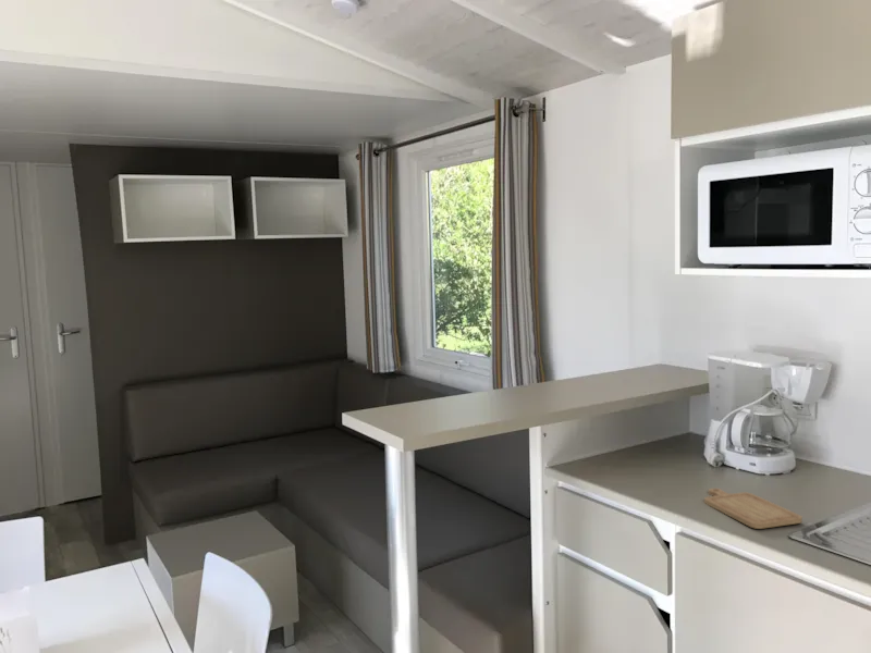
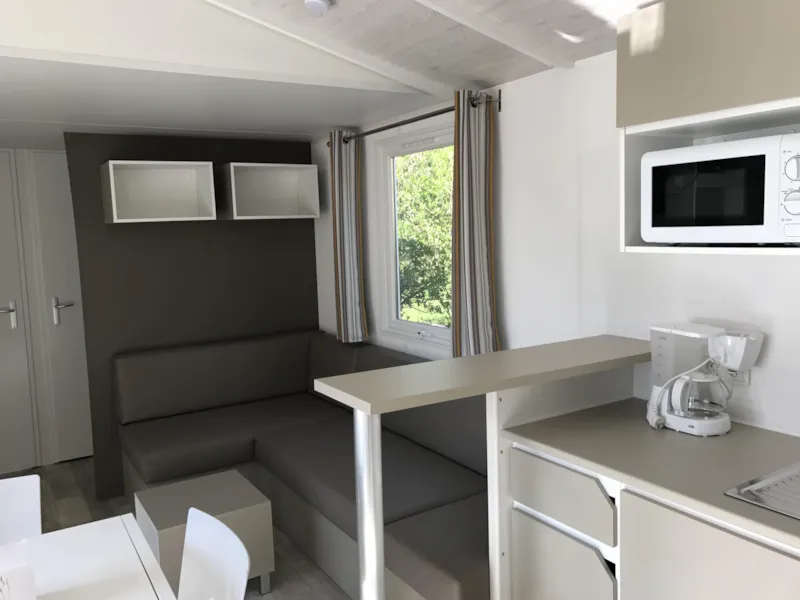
- chopping board [703,488,803,530]
